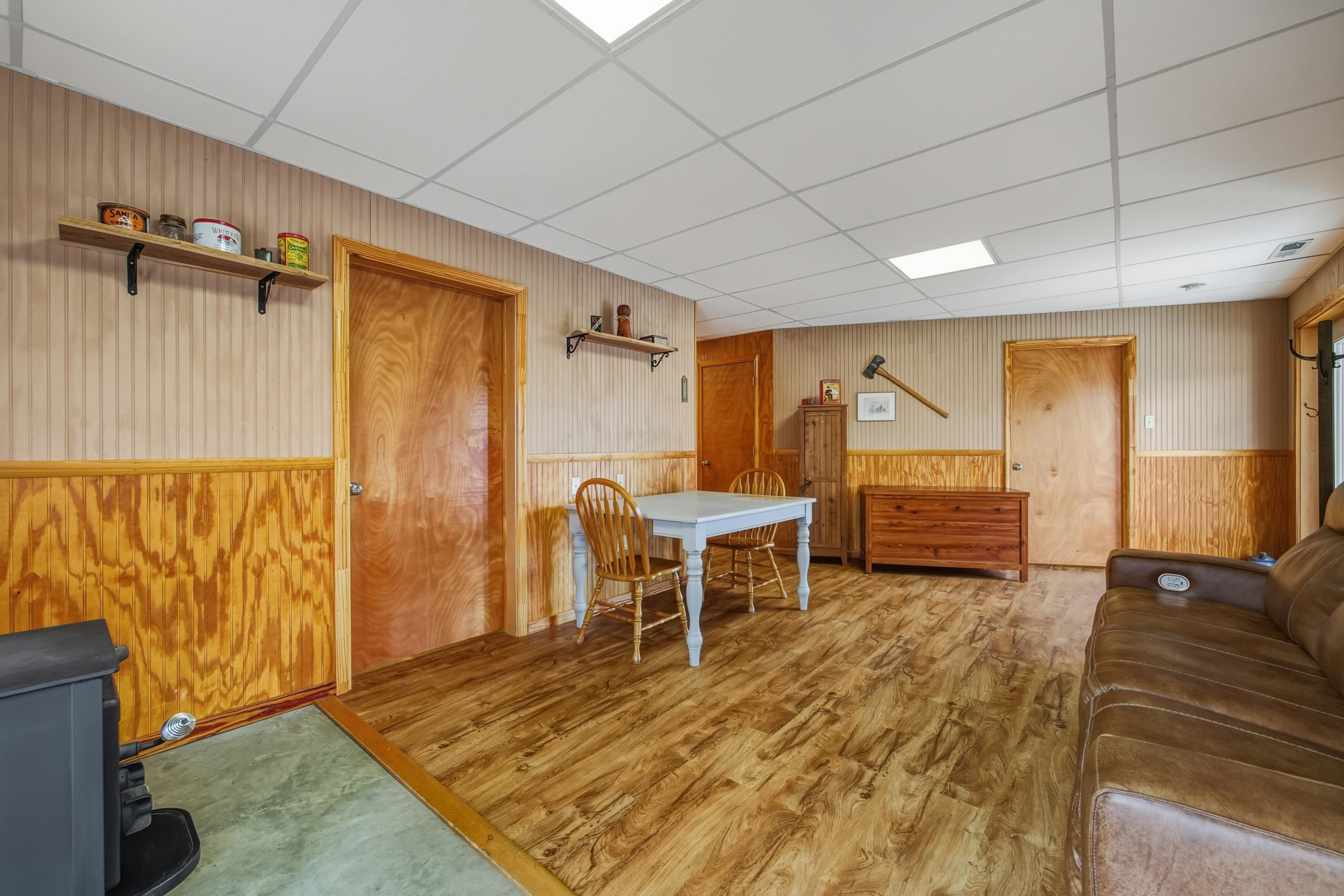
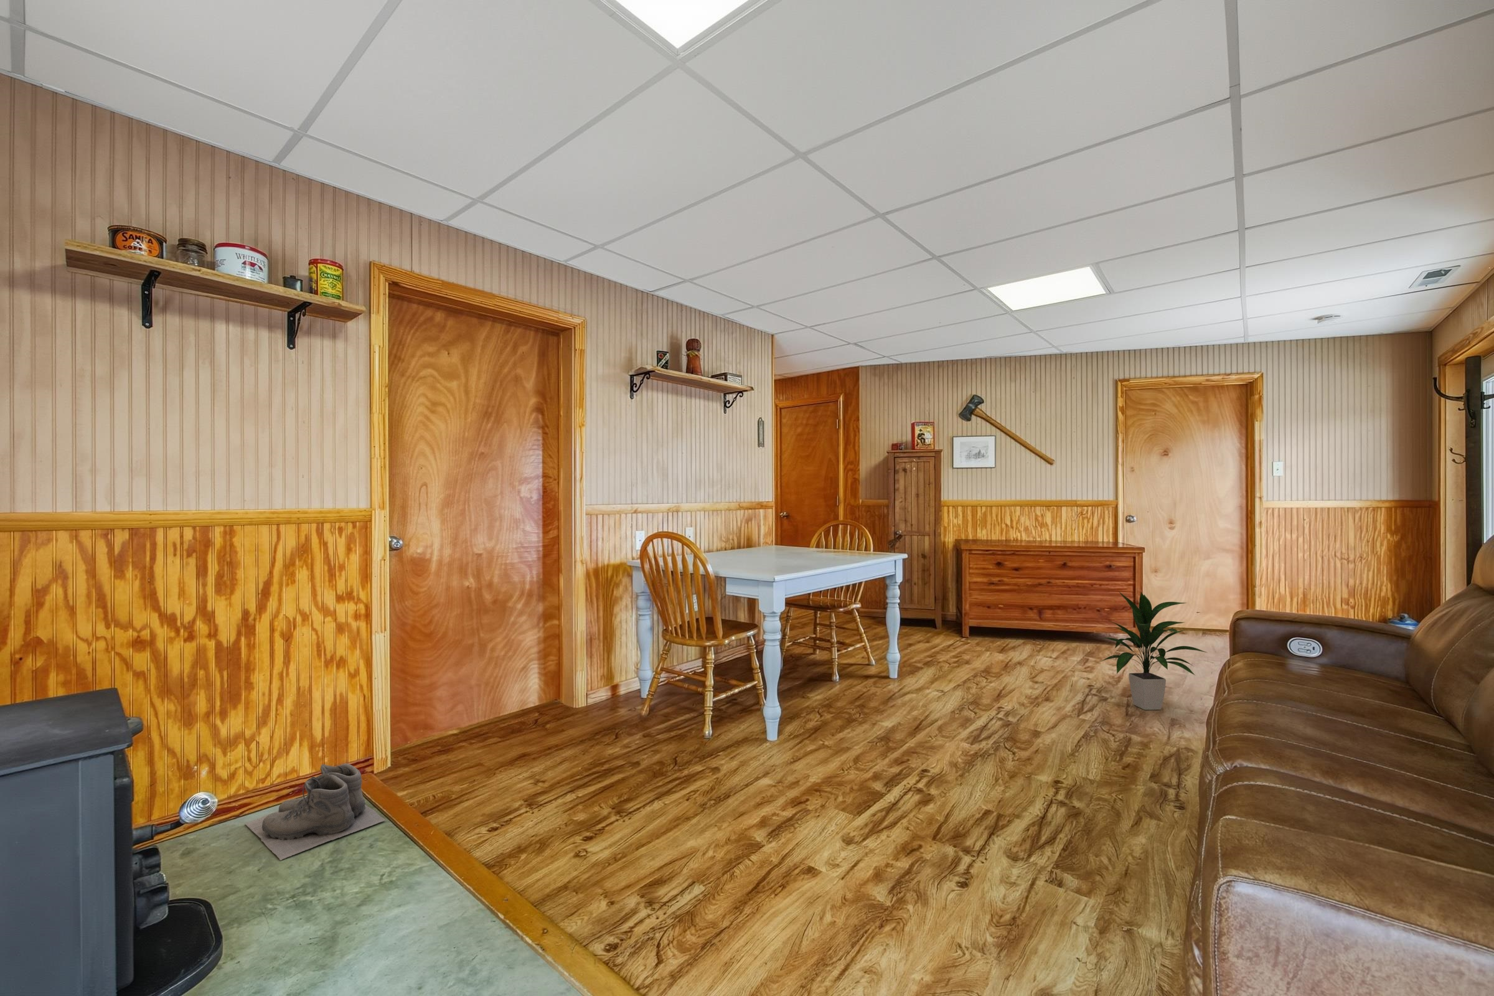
+ indoor plant [1100,590,1207,711]
+ boots [245,764,387,860]
